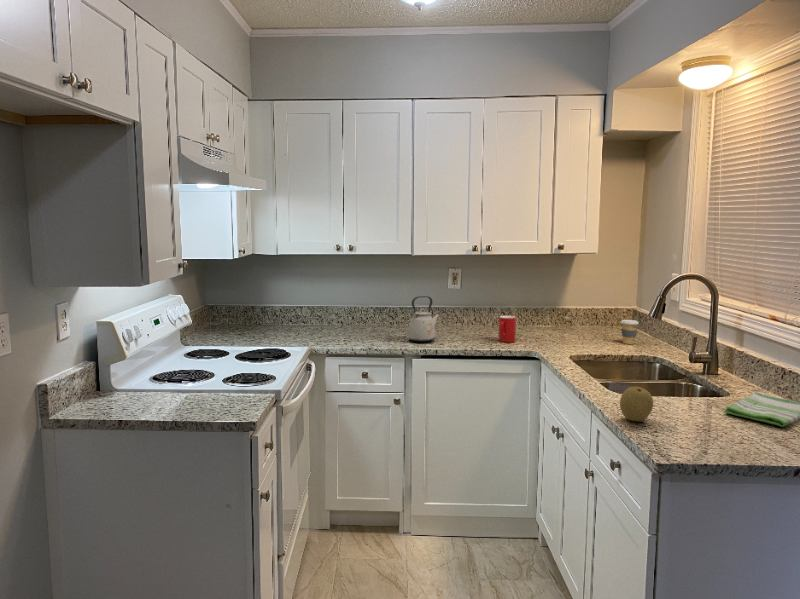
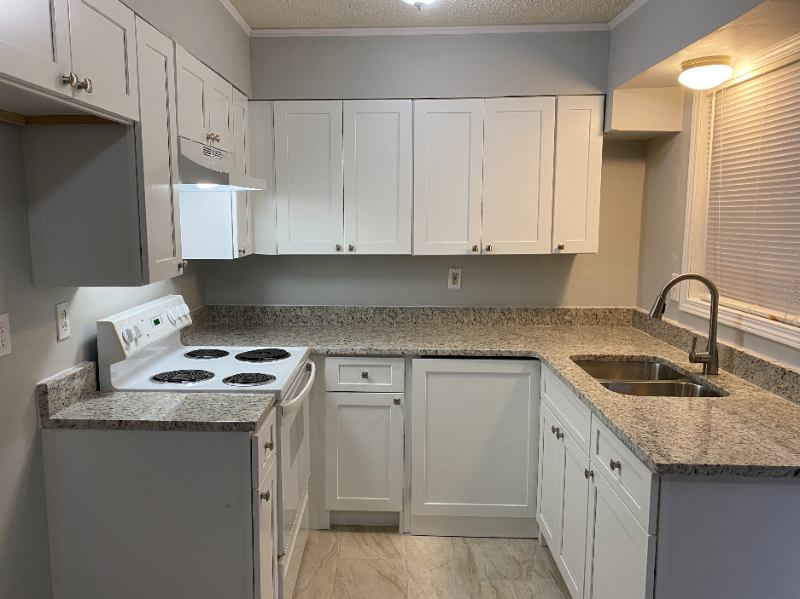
- kettle [408,295,440,343]
- cup [498,315,517,343]
- coffee cup [620,319,640,345]
- dish towel [723,391,800,428]
- fruit [619,386,654,422]
